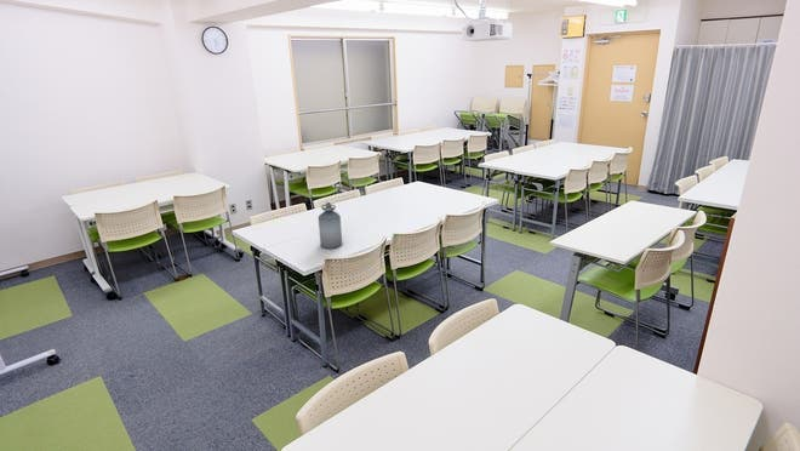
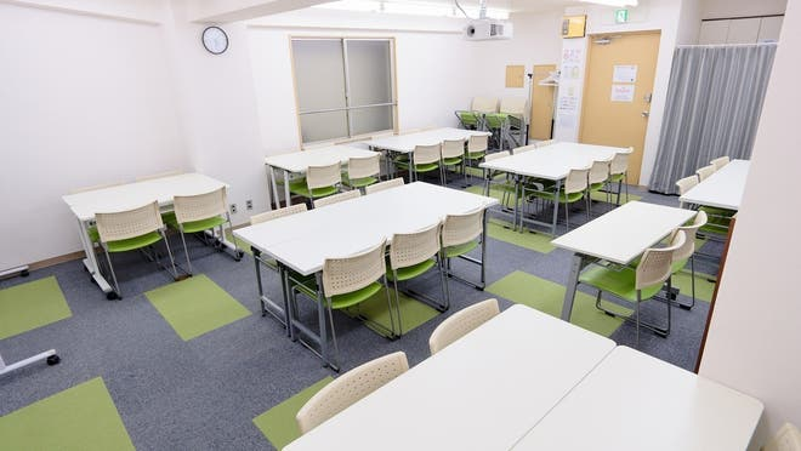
- bottle [318,201,343,250]
